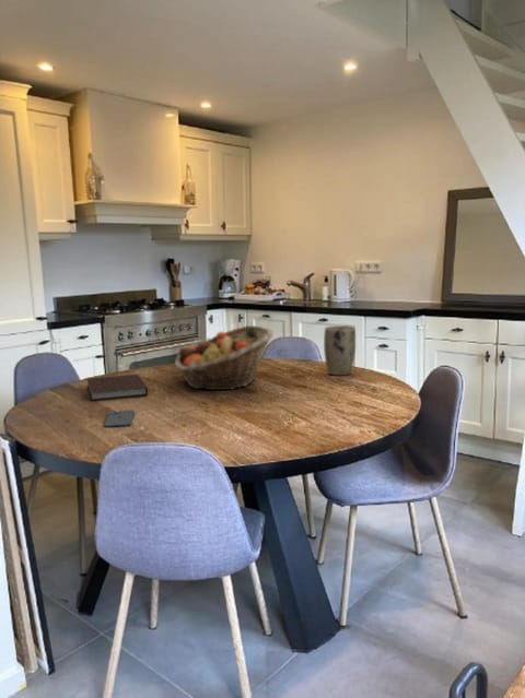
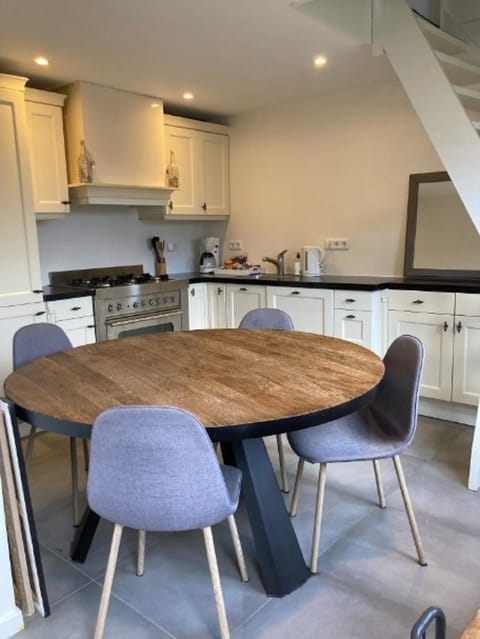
- notebook [86,374,149,402]
- fruit basket [174,324,275,391]
- smartphone [103,409,136,428]
- plant pot [323,324,357,377]
